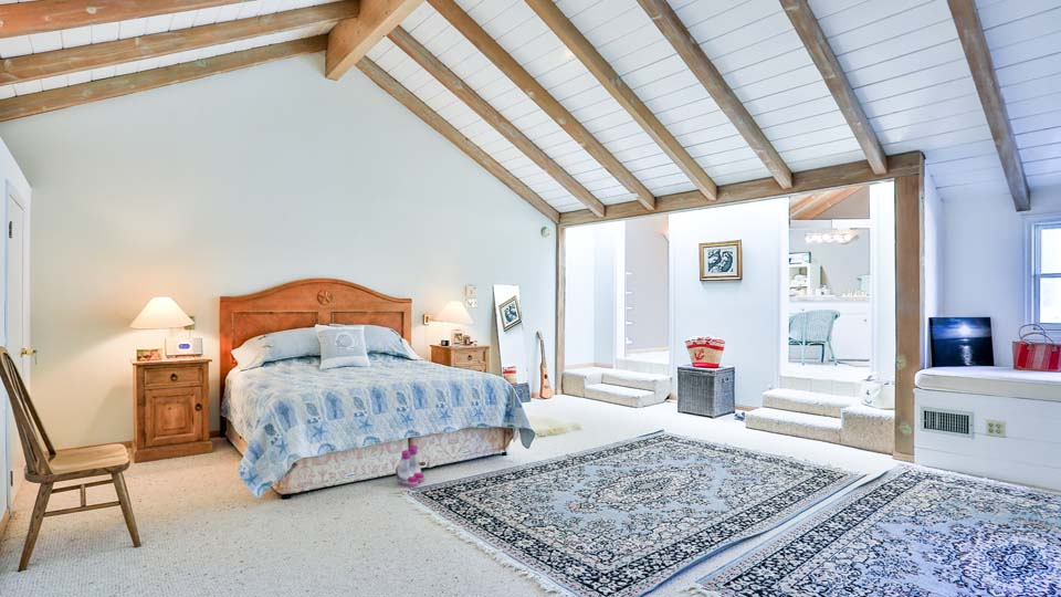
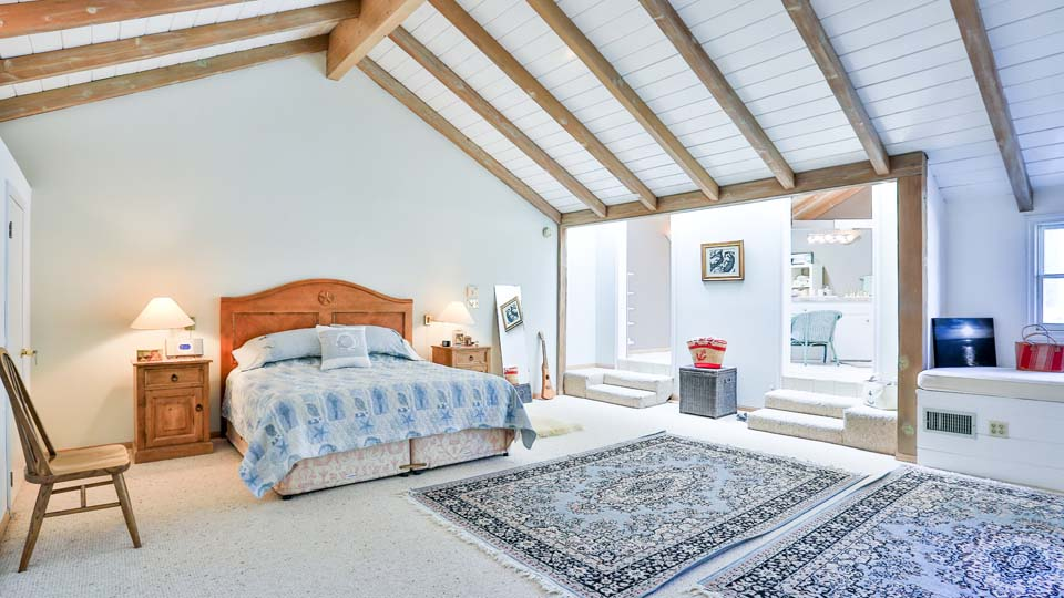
- boots [395,444,426,488]
